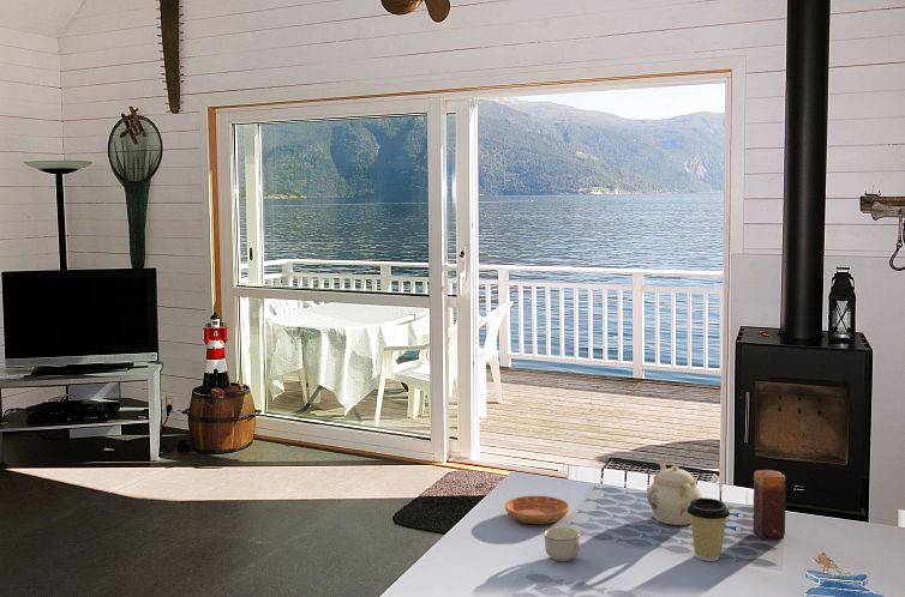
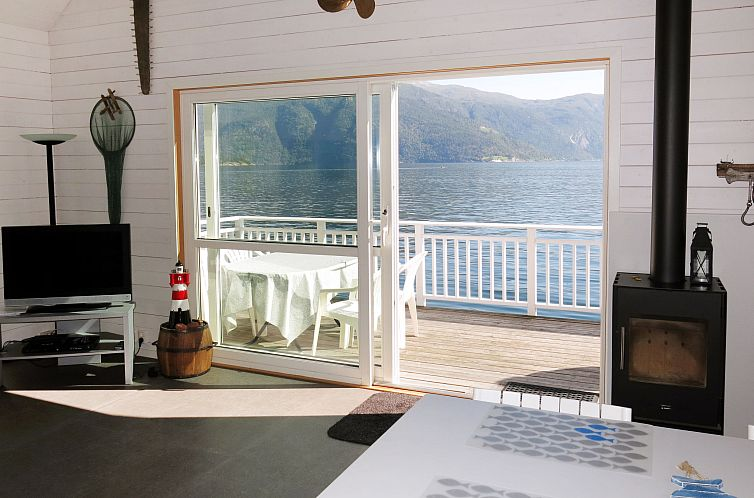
- teapot [646,462,703,526]
- saucer [504,495,570,525]
- cup [543,525,581,562]
- coffee cup [687,496,731,562]
- candle [753,469,786,541]
